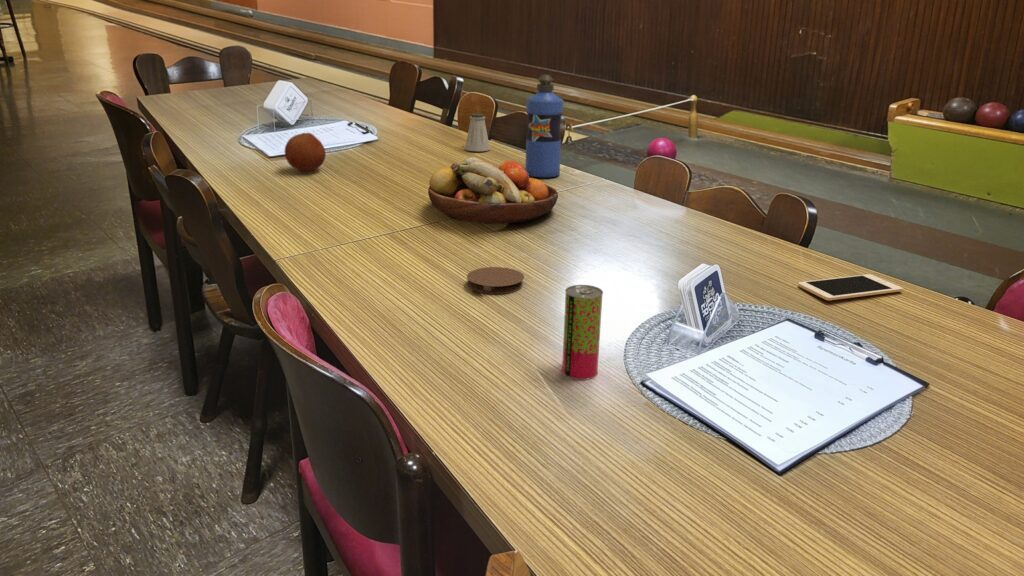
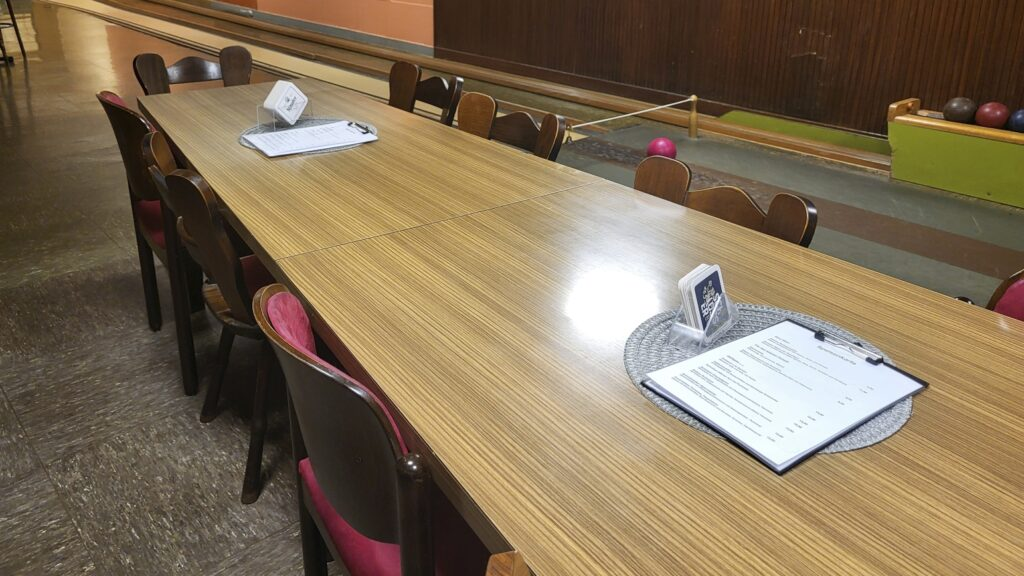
- fruit [284,132,327,172]
- beverage can [561,284,604,381]
- fruit bowl [427,156,559,225]
- cell phone [797,273,904,302]
- coaster [466,266,525,295]
- saltshaker [464,113,491,152]
- water bottle [524,74,564,178]
